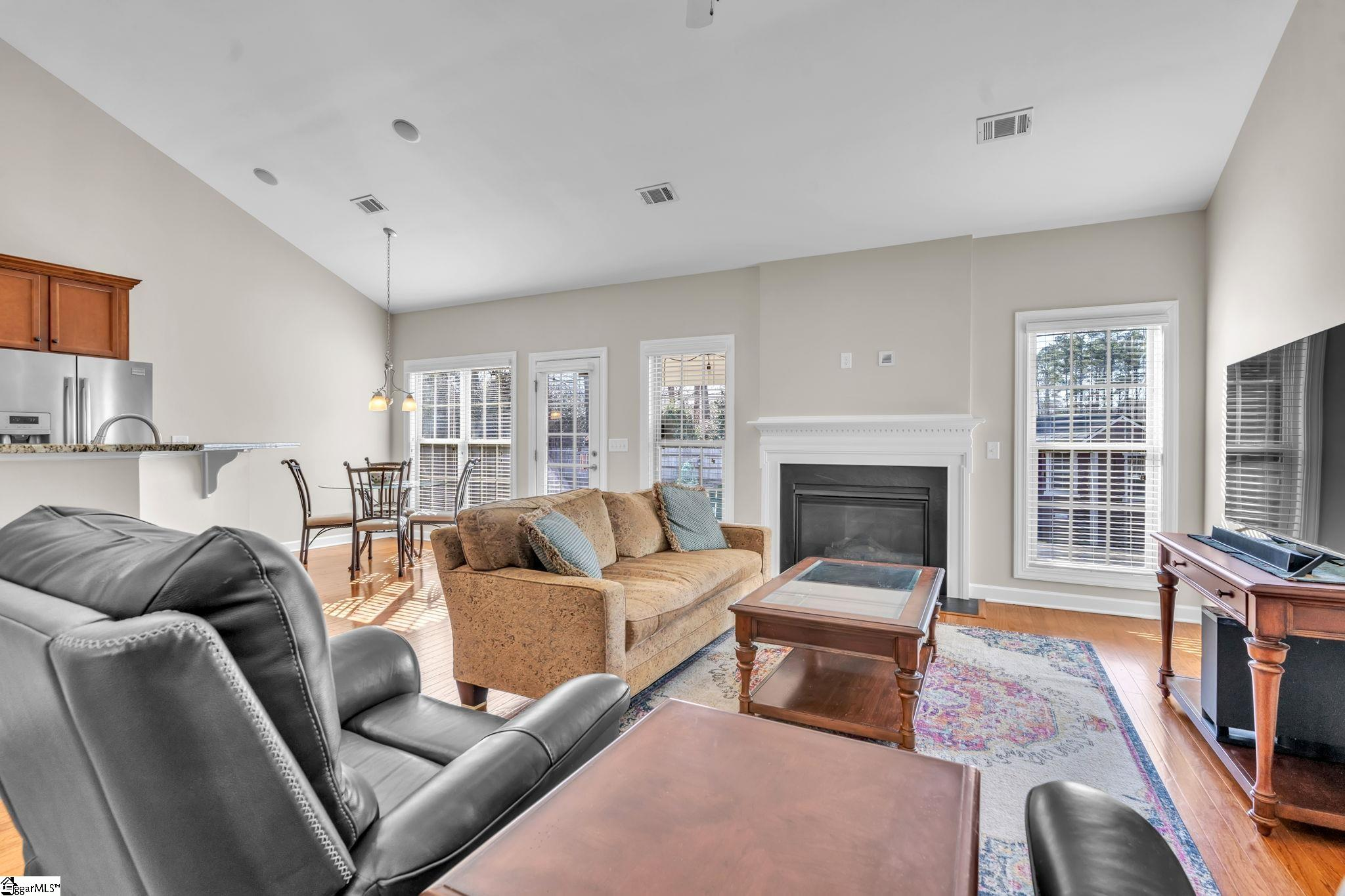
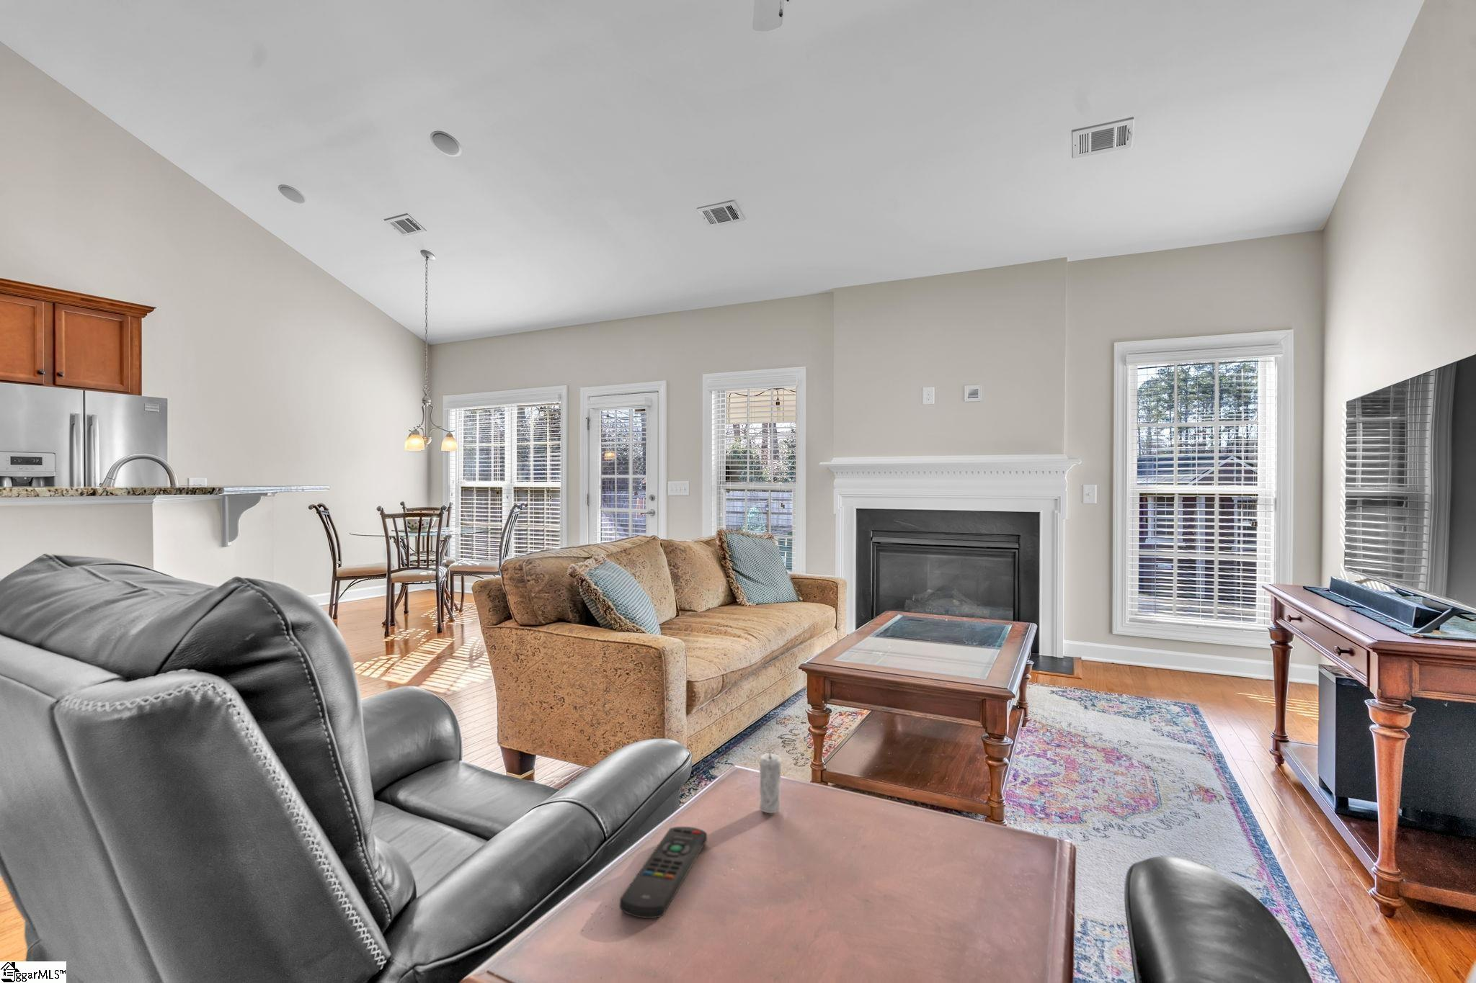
+ candle [758,745,782,814]
+ remote control [619,826,708,919]
